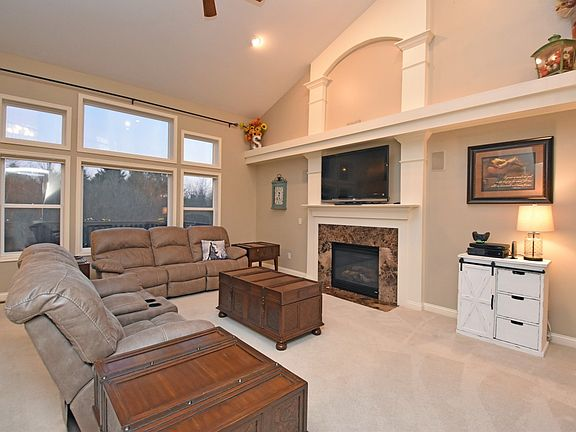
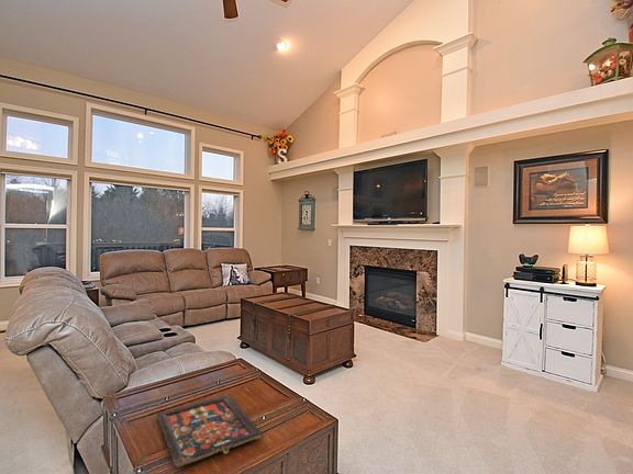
+ board game [156,394,263,469]
